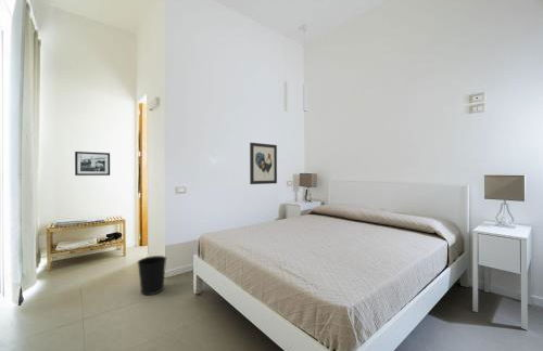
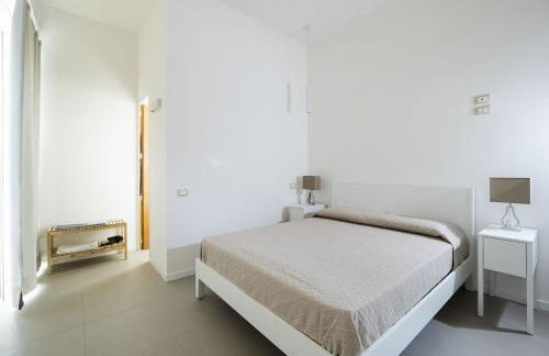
- wall art [249,142,278,185]
- picture frame [74,151,111,177]
- wastebasket [137,255,167,296]
